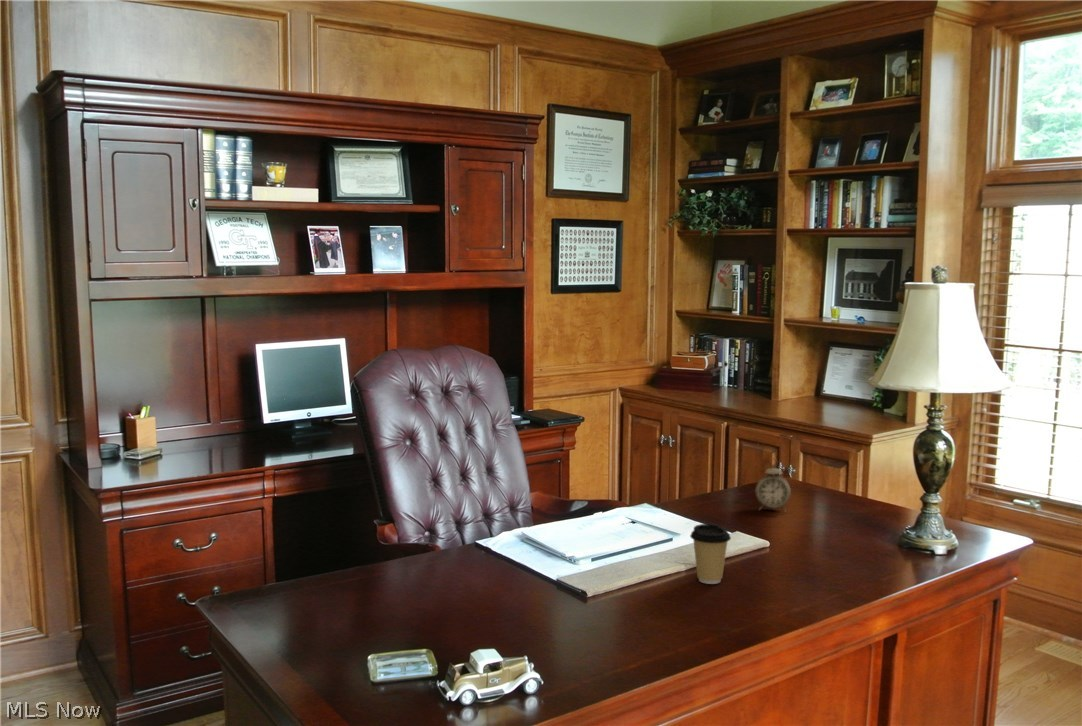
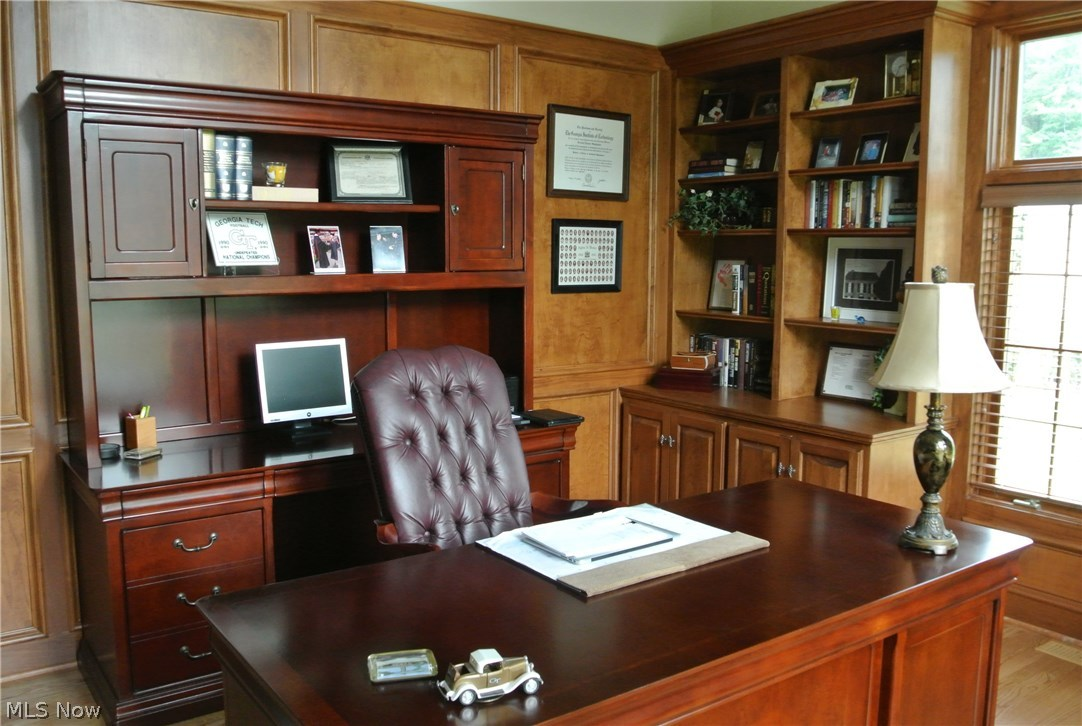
- coffee cup [689,523,732,585]
- alarm clock [754,458,792,513]
